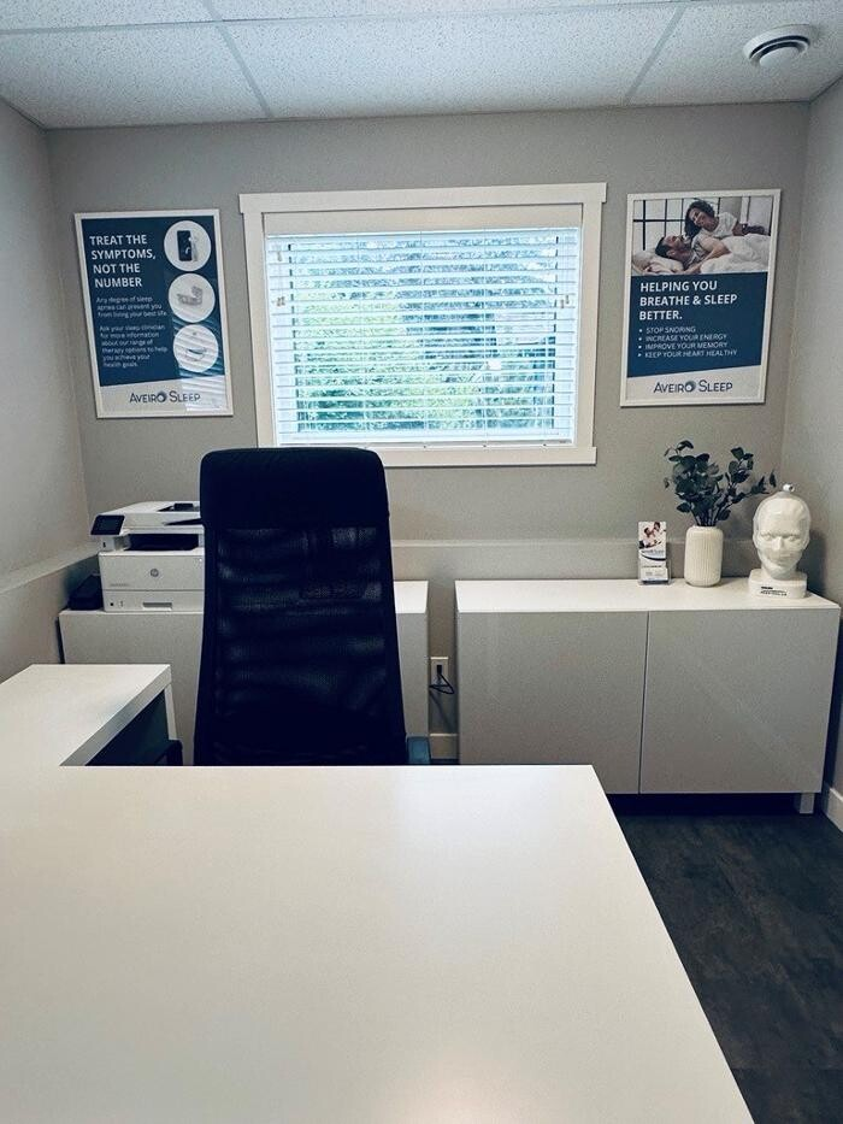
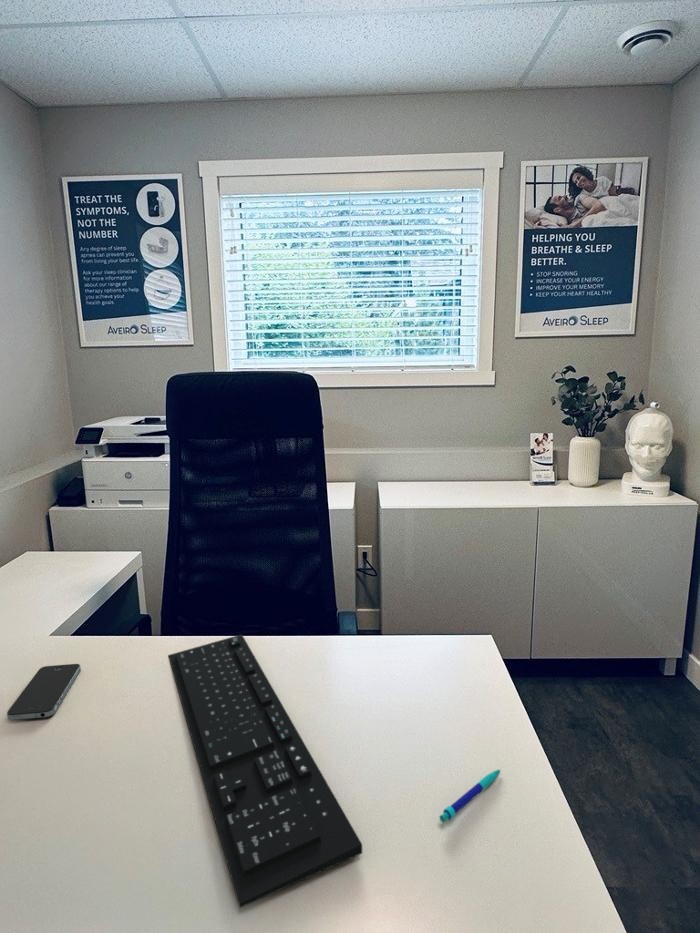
+ smartphone [6,663,82,721]
+ keyboard [167,633,363,909]
+ pen [439,768,502,824]
